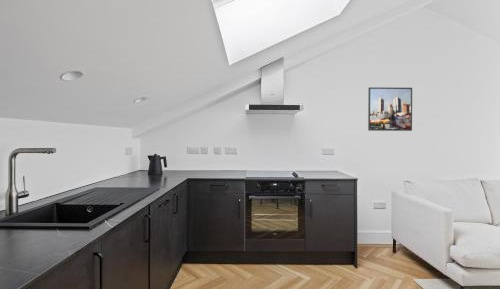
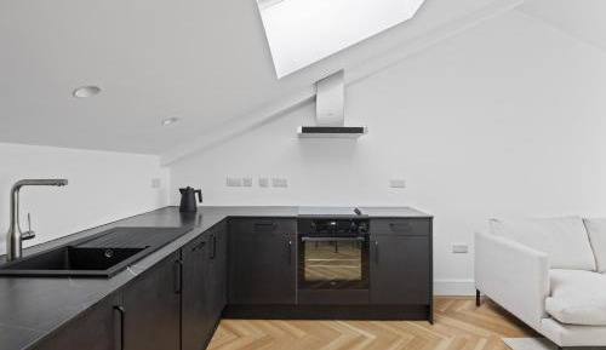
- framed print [367,86,413,132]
